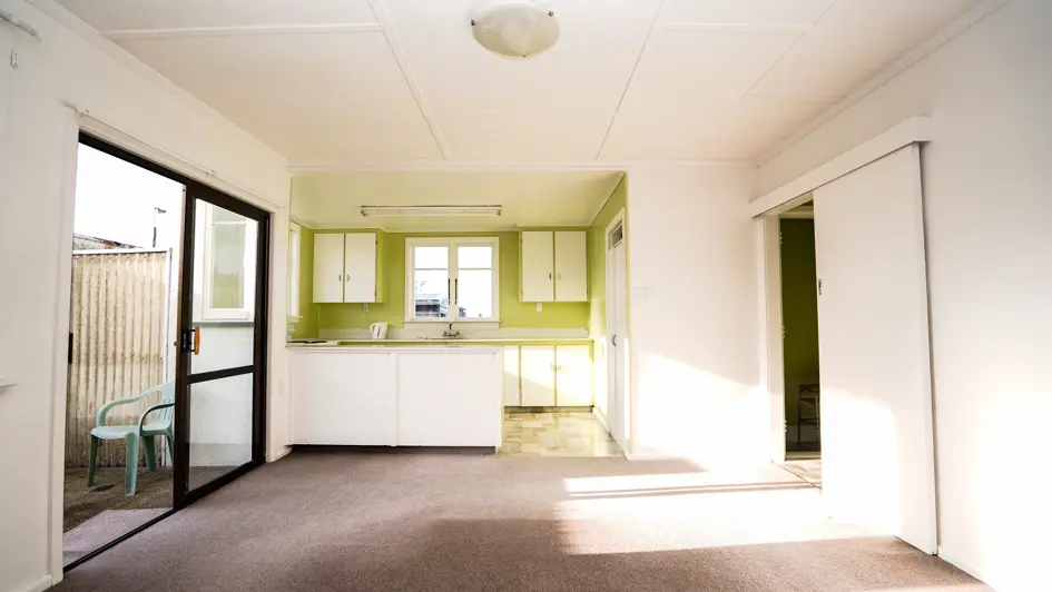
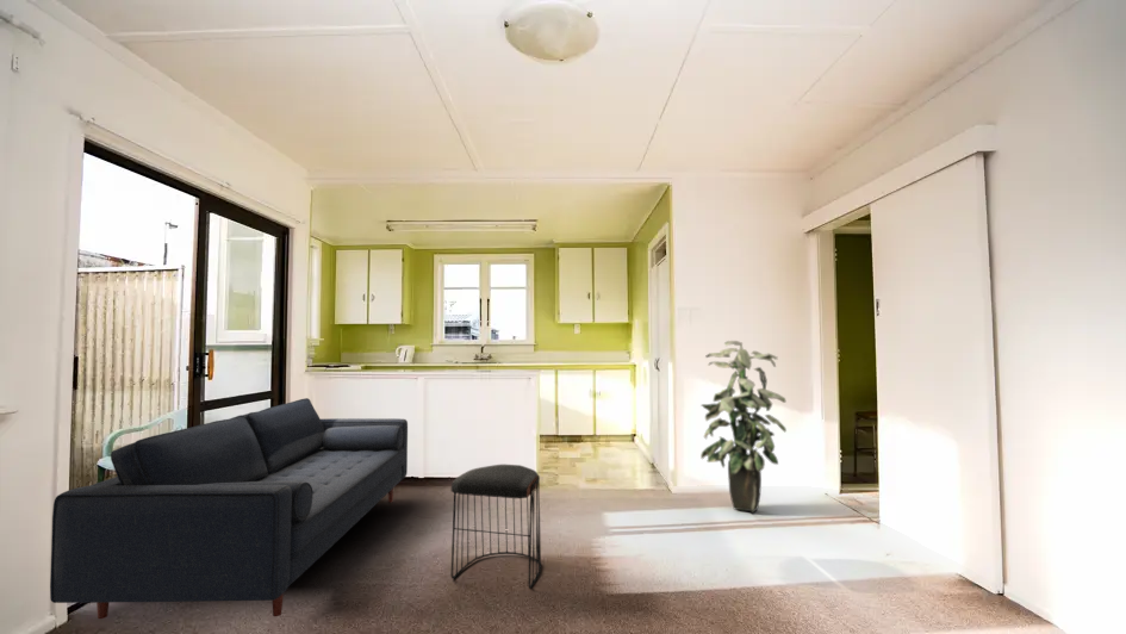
+ indoor plant [699,340,788,512]
+ sofa [49,397,409,620]
+ stool [449,464,542,590]
